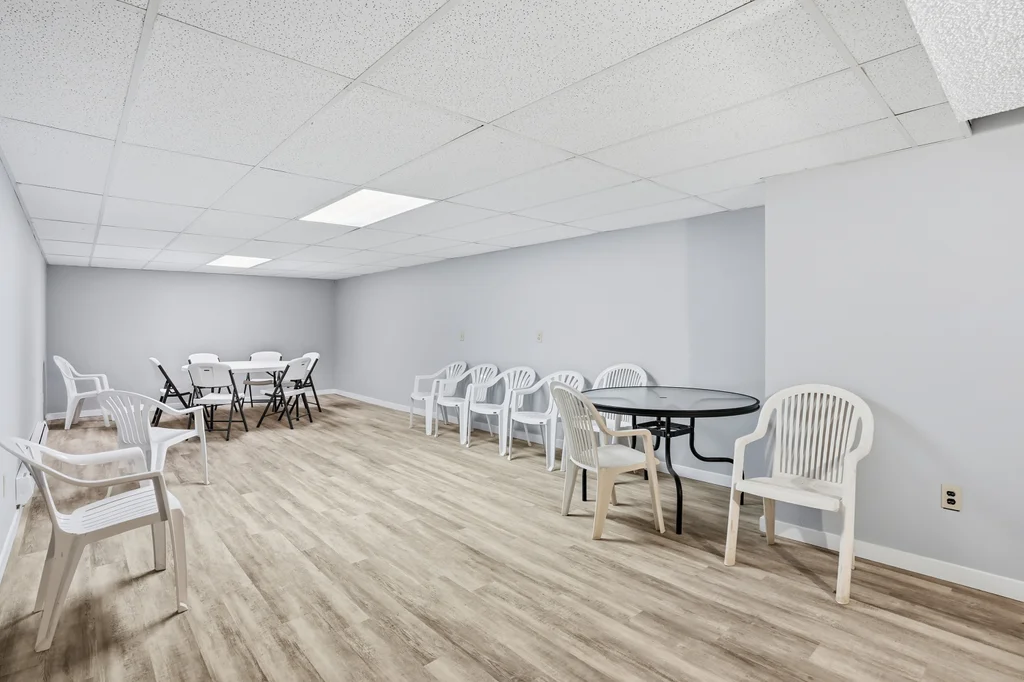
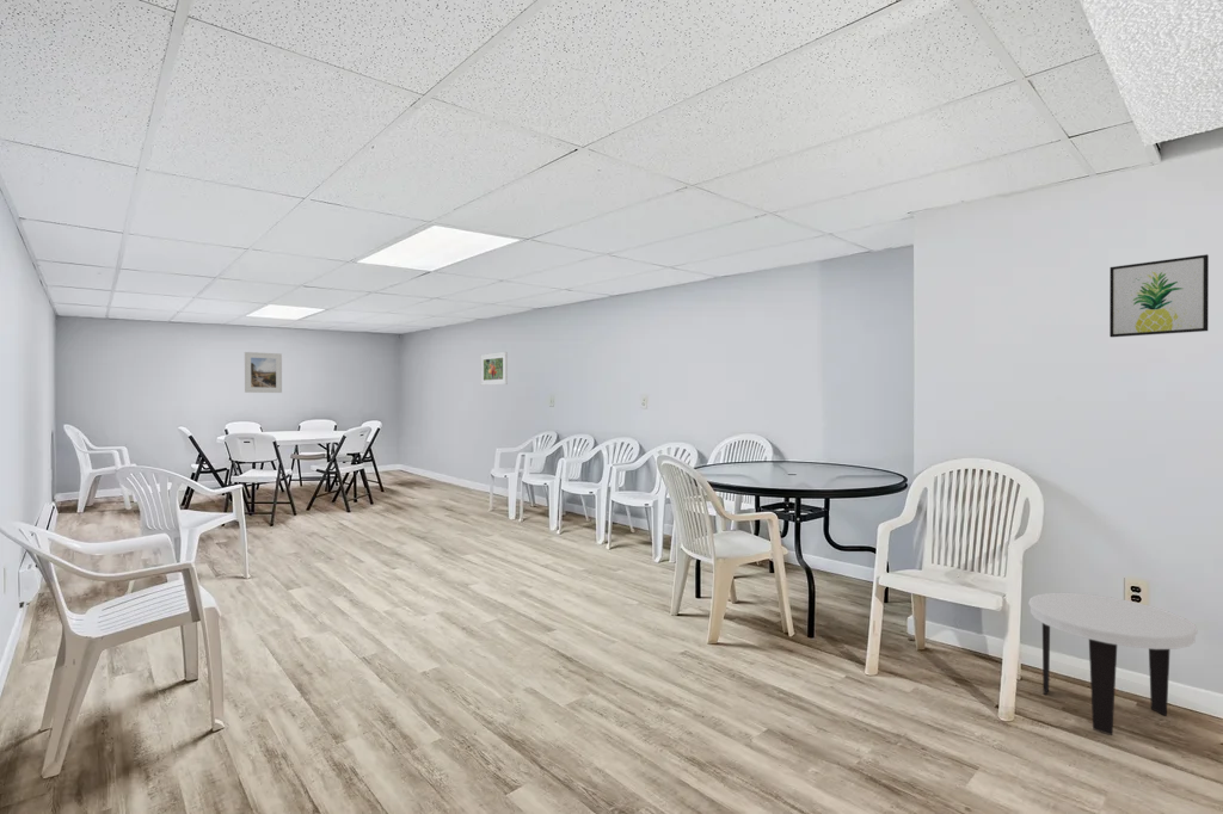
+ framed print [244,351,283,394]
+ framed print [479,351,509,387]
+ wall art [1108,253,1210,338]
+ side table [1027,592,1199,736]
